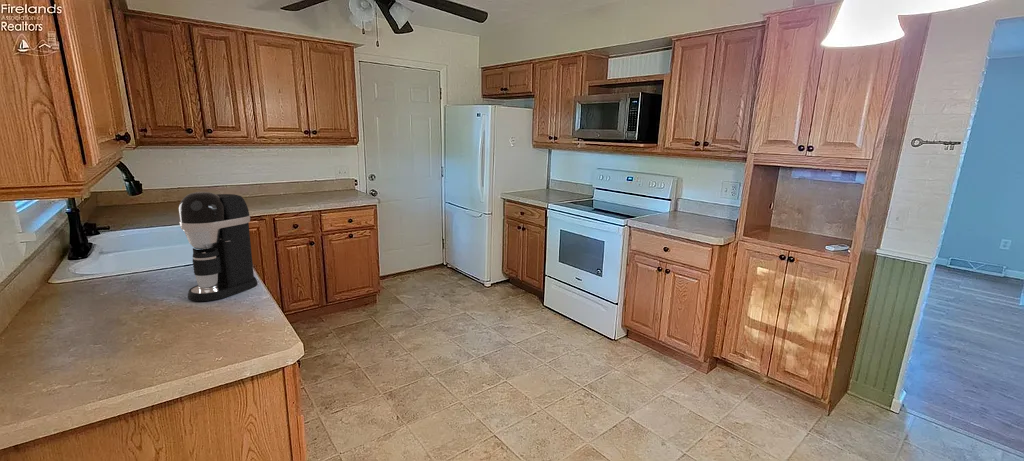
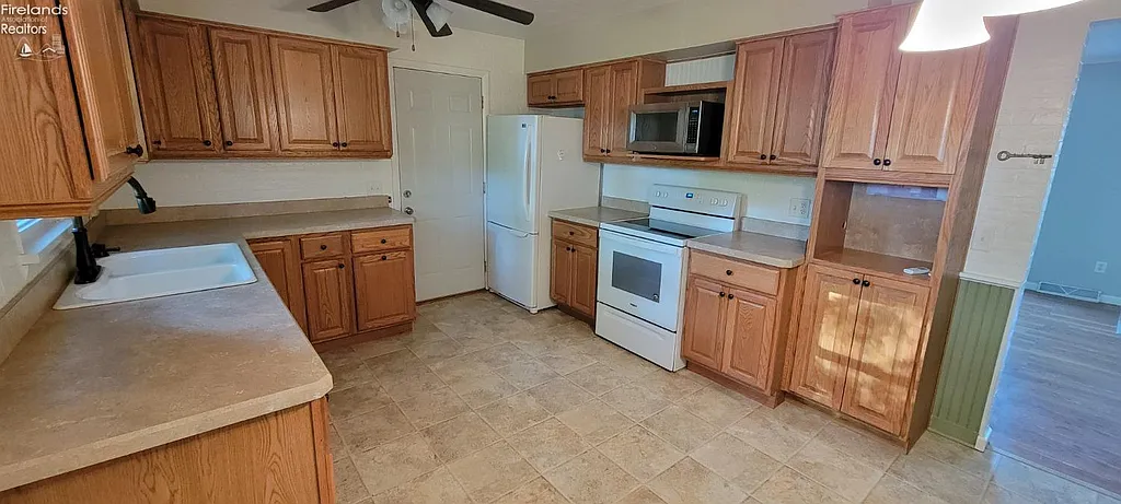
- coffee maker [178,191,259,302]
